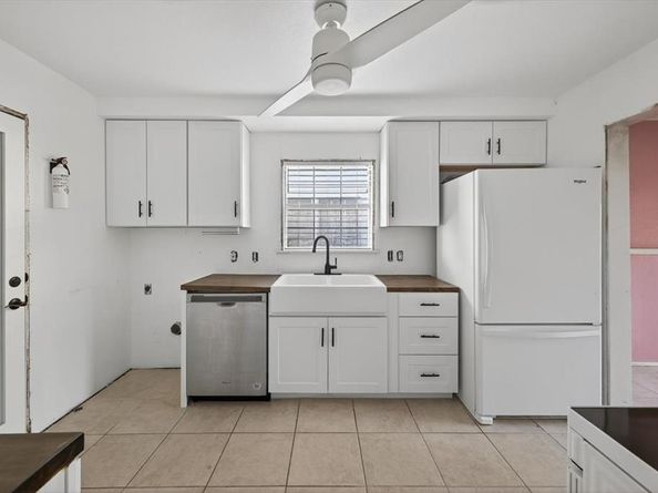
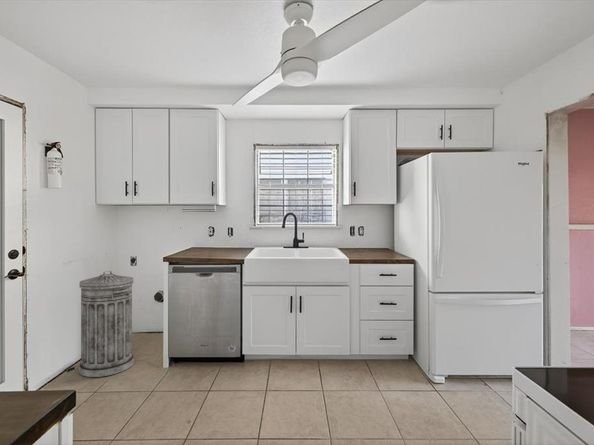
+ trash can [78,270,135,378]
